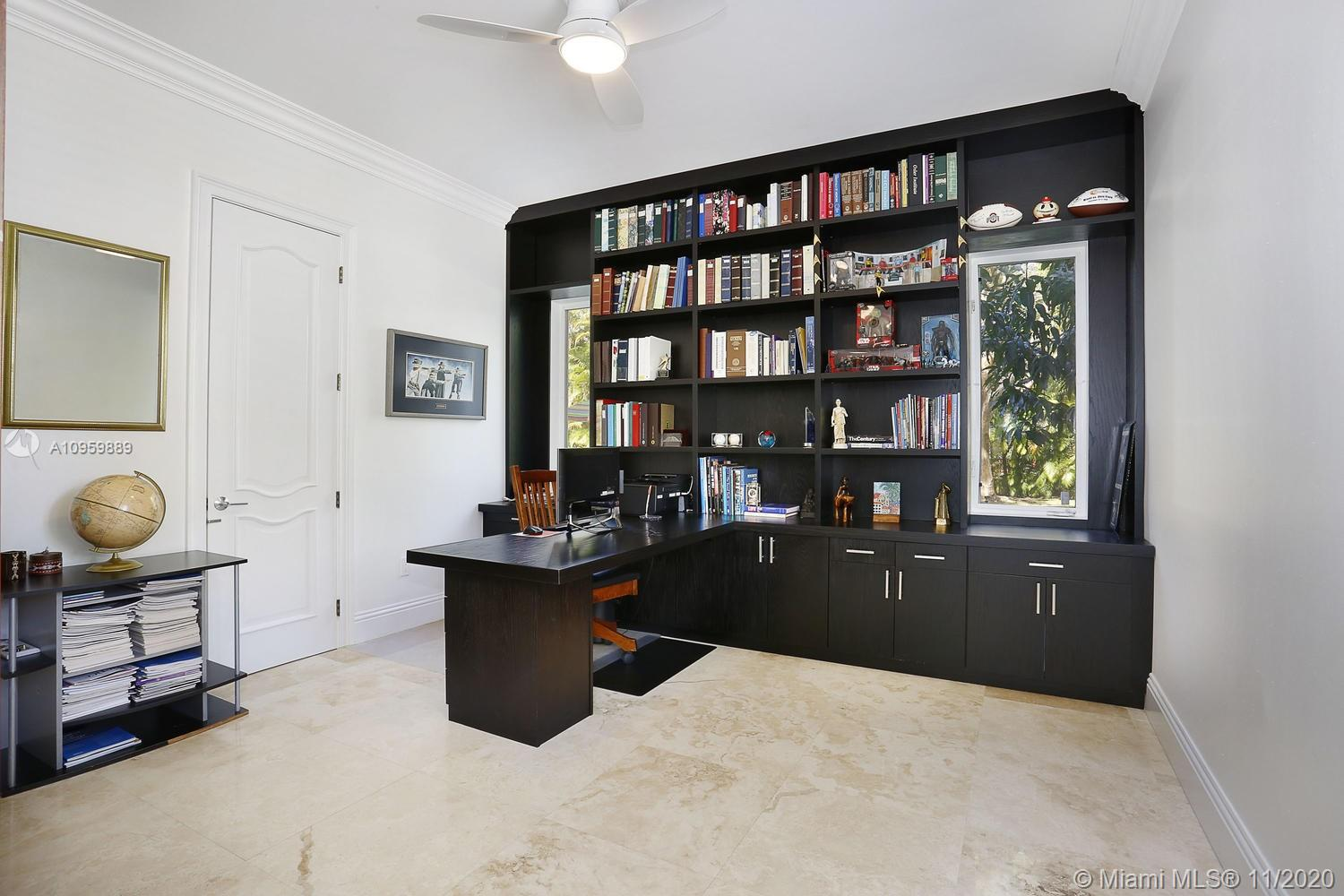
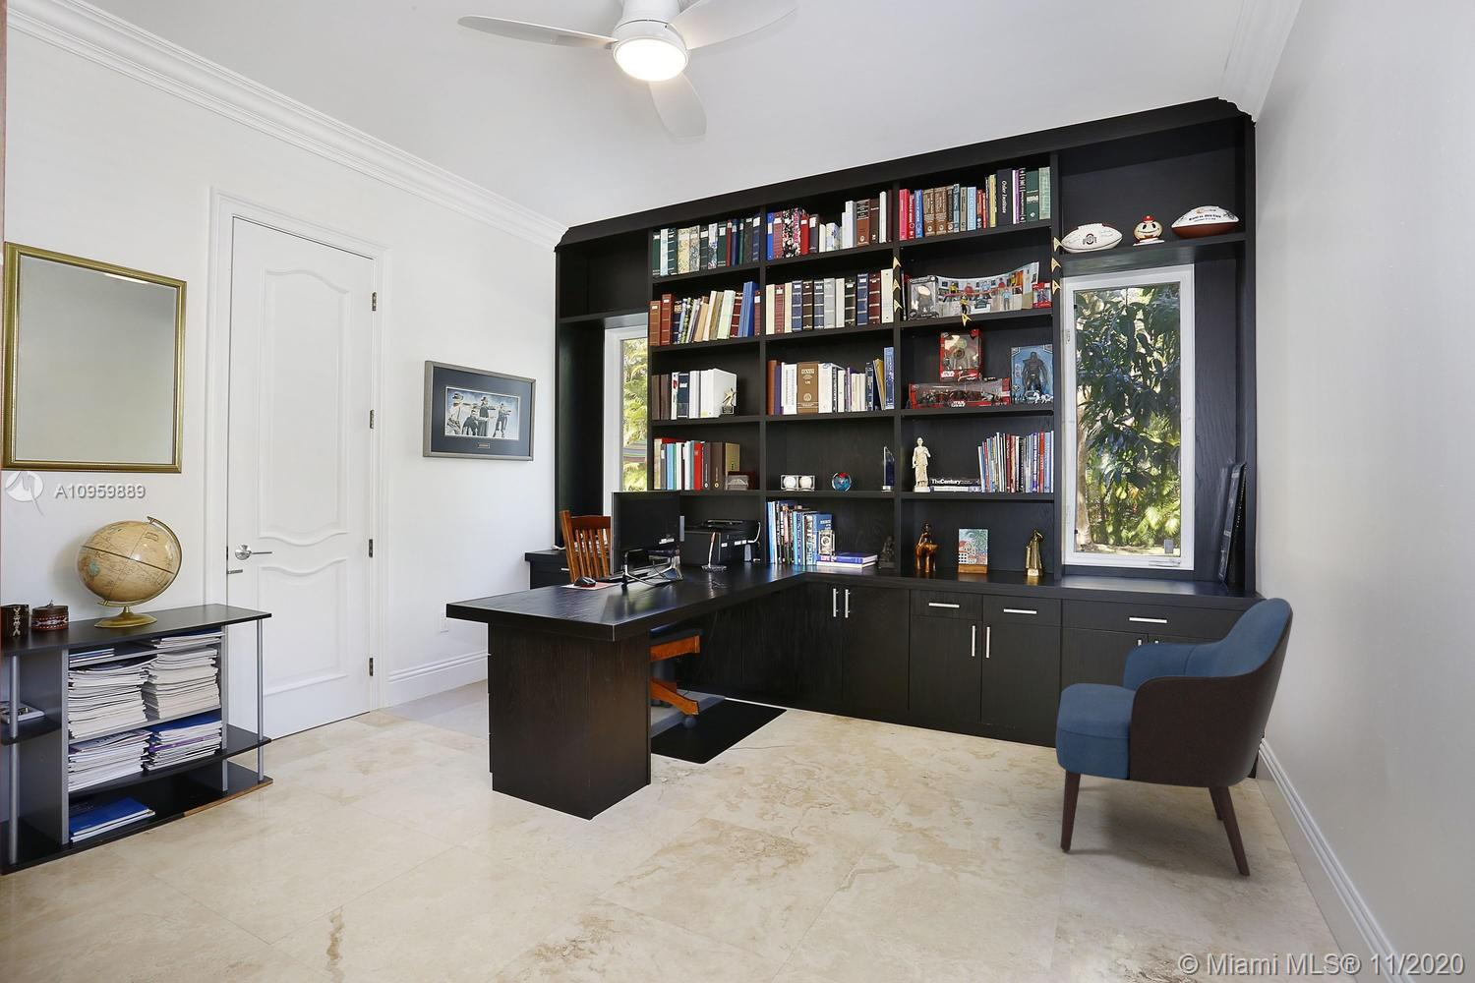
+ armchair [1055,597,1294,878]
